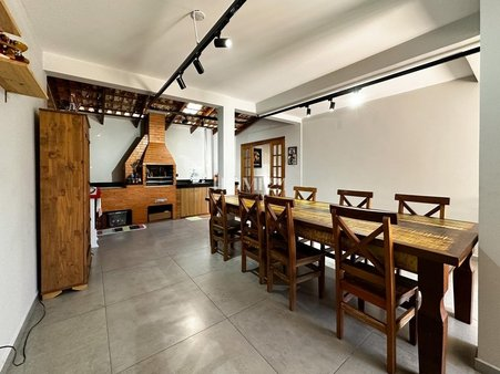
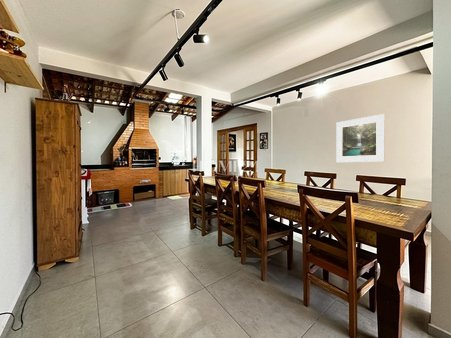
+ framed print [335,113,386,163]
